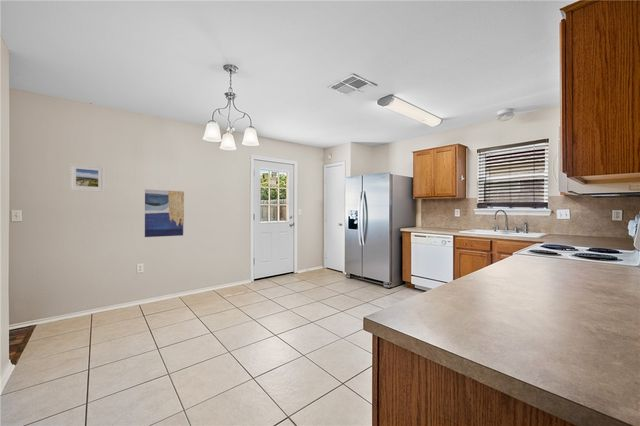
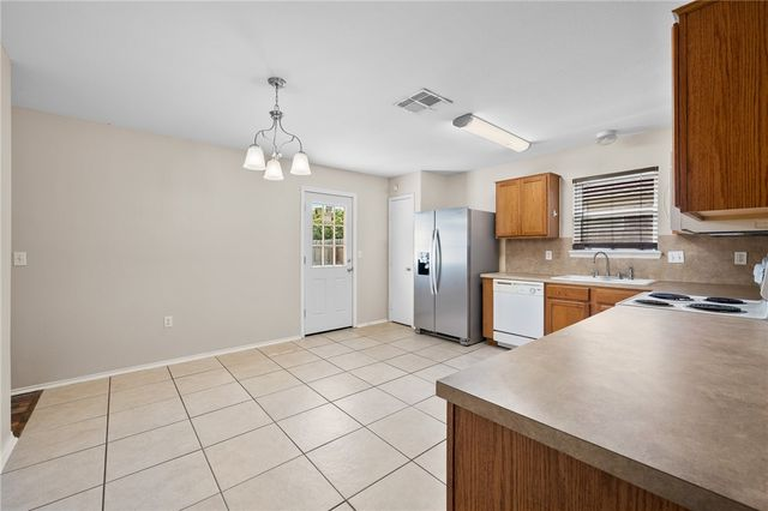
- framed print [68,162,105,193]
- wall art [144,188,185,238]
